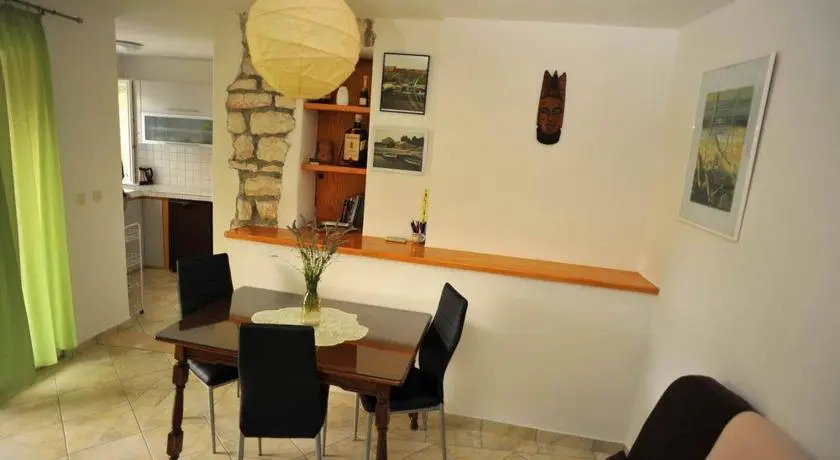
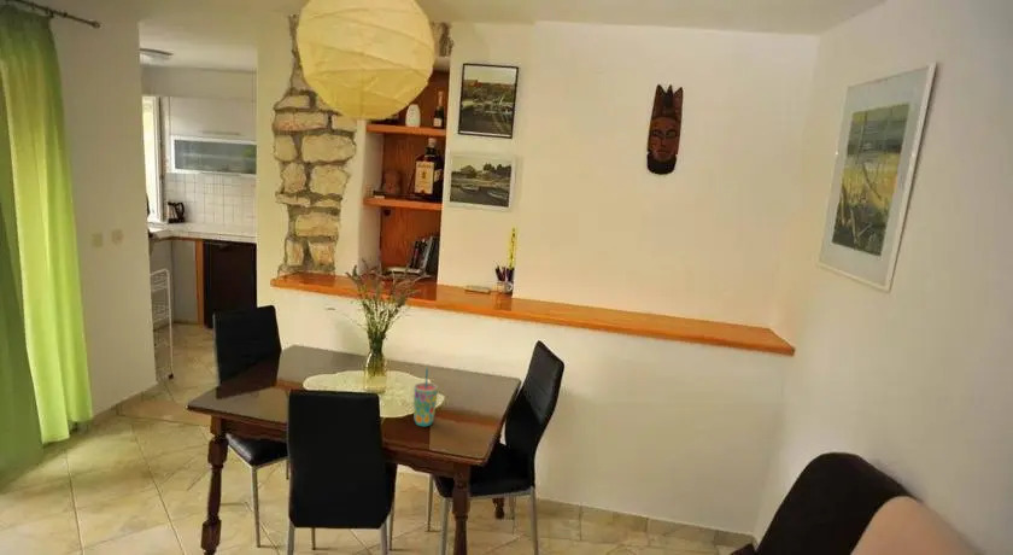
+ cup [412,367,439,427]
